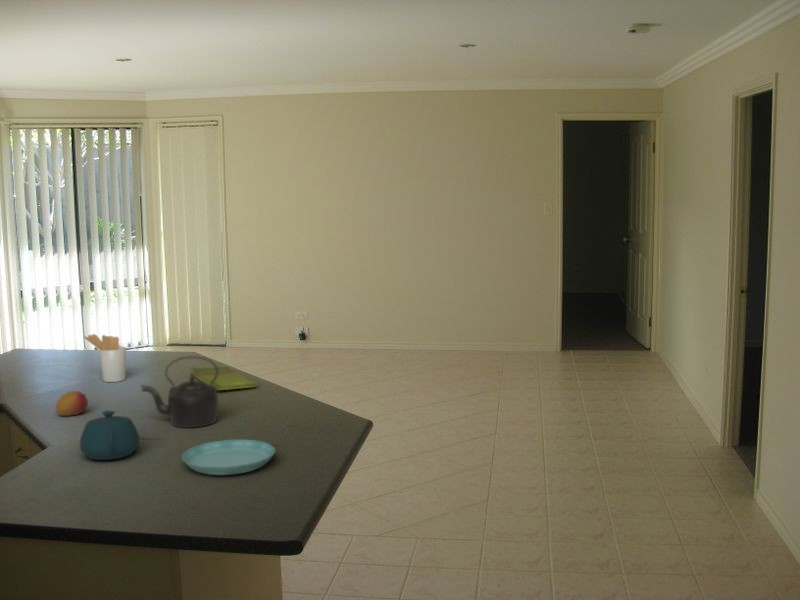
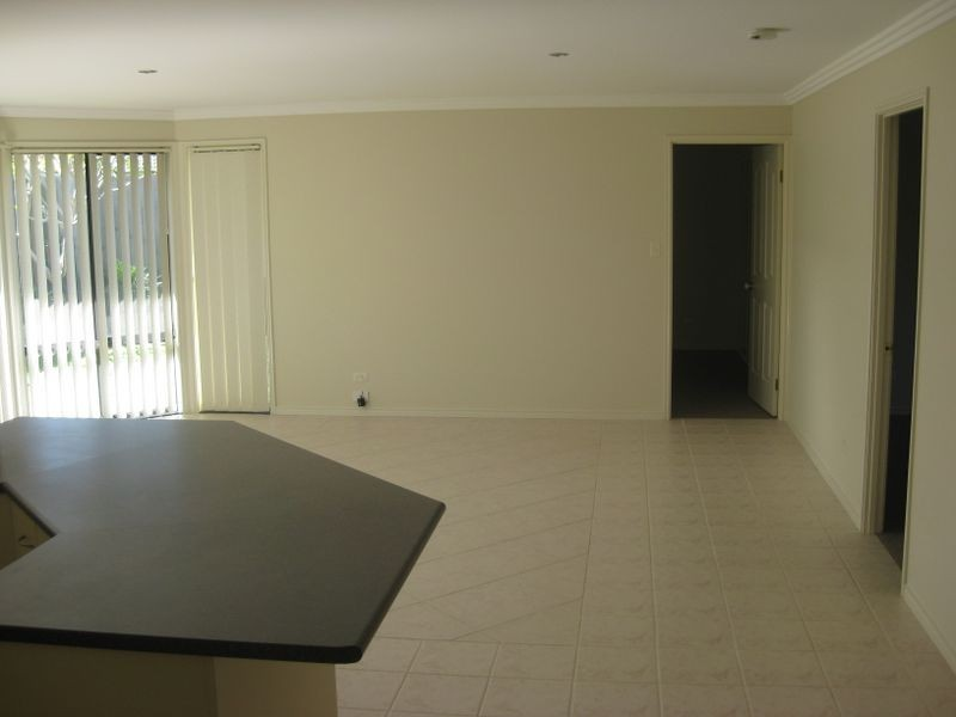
- teapot [79,409,140,461]
- utensil holder [83,333,127,383]
- kettle [140,355,219,429]
- fruit [55,390,89,417]
- saucer [181,439,276,476]
- dish towel [189,365,258,391]
